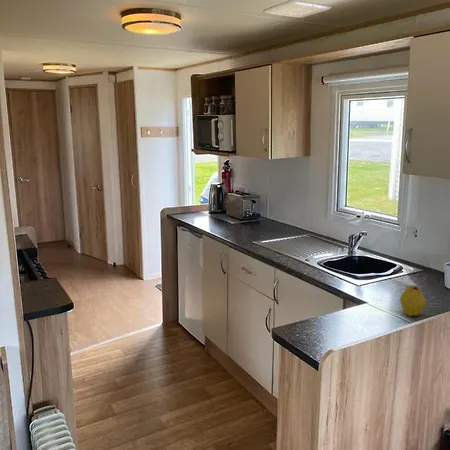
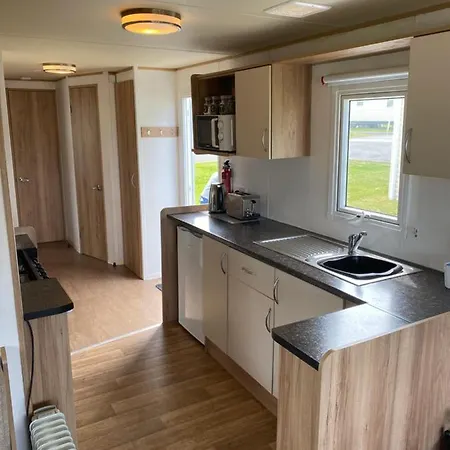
- fruit [399,284,426,317]
